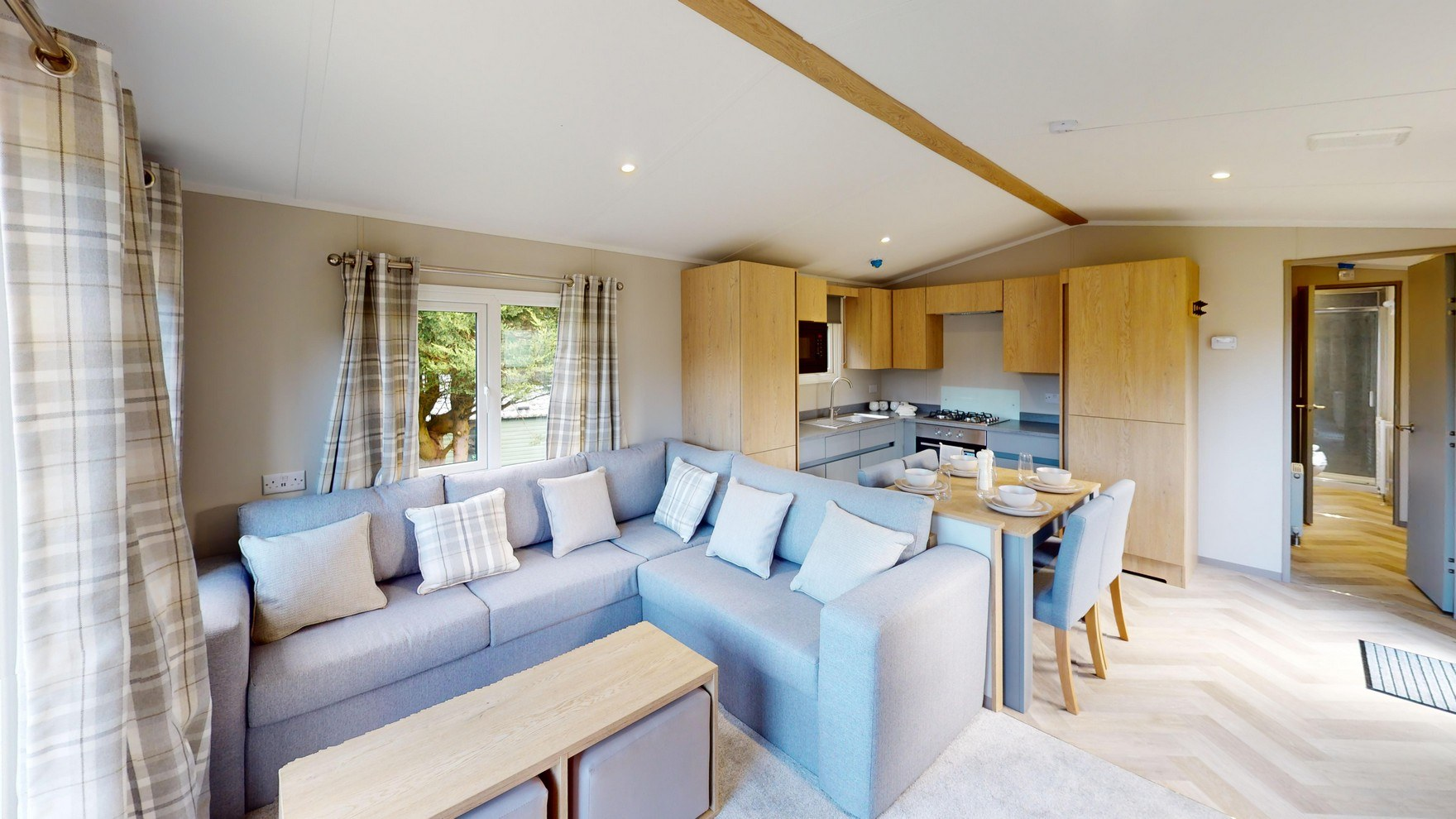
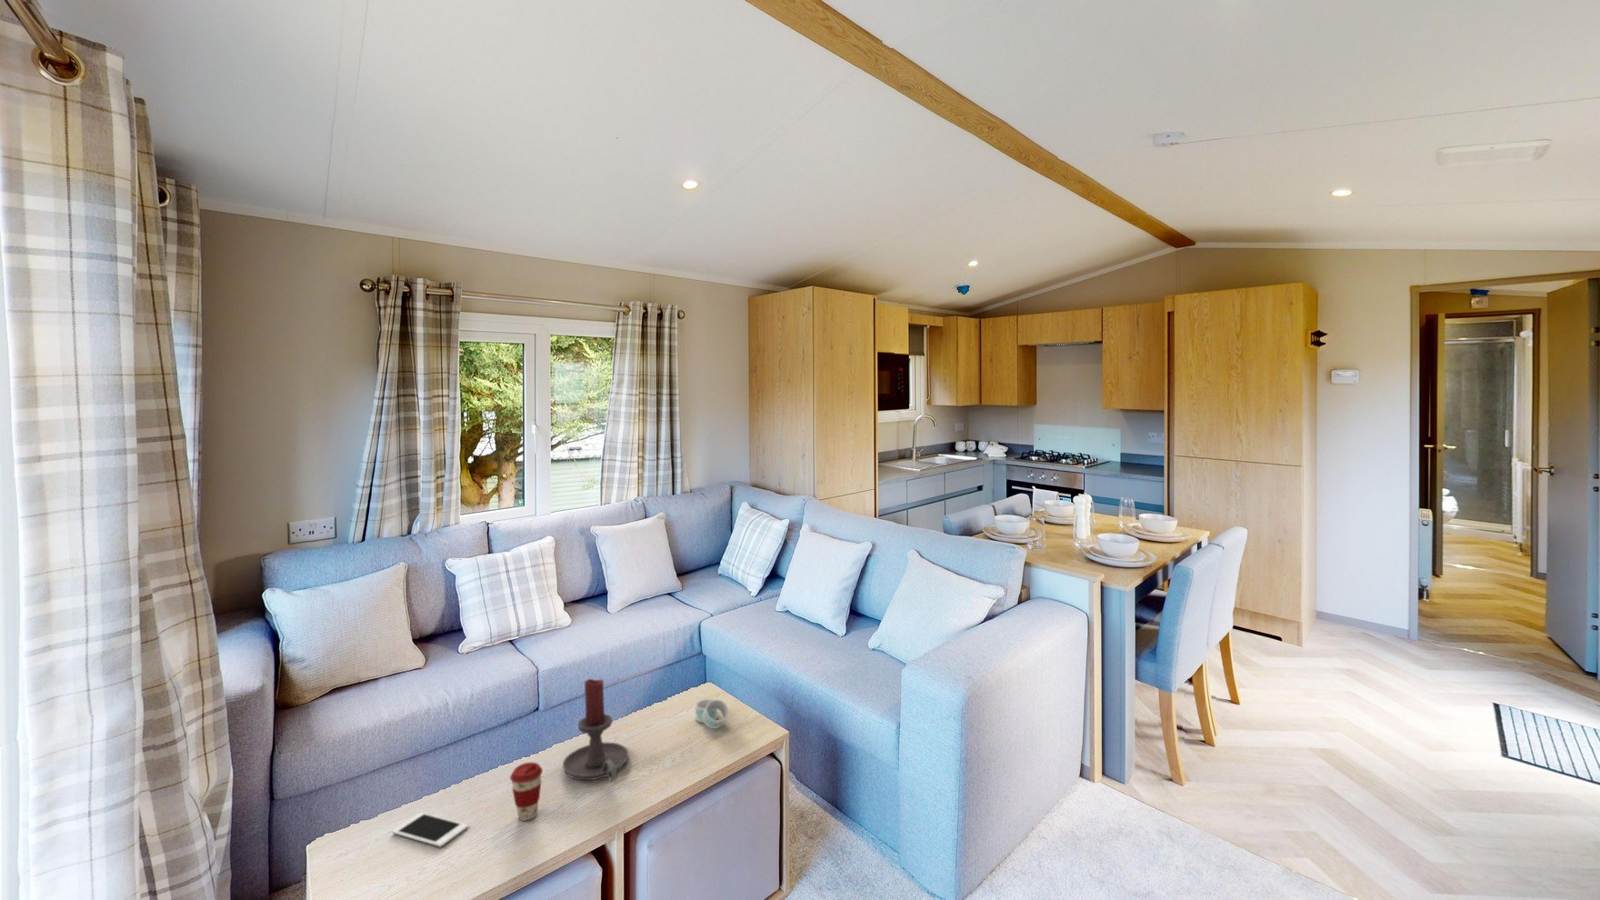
+ candle holder [562,678,629,781]
+ cell phone [392,812,469,848]
+ coffee cup [509,762,544,822]
+ napkin ring [695,698,729,729]
